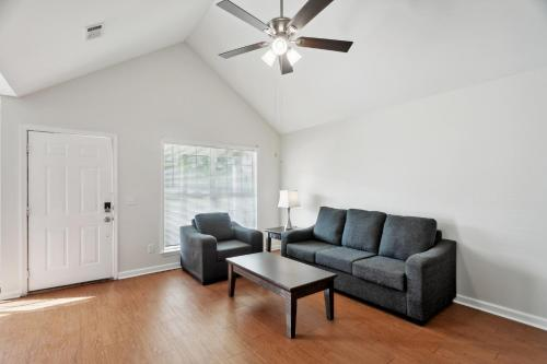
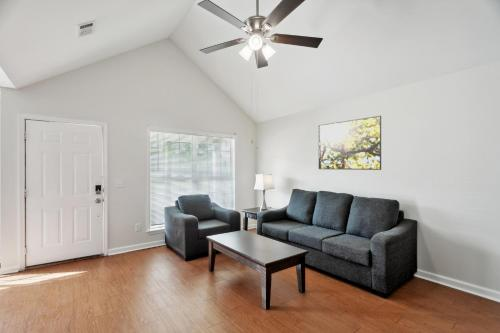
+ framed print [318,115,382,171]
